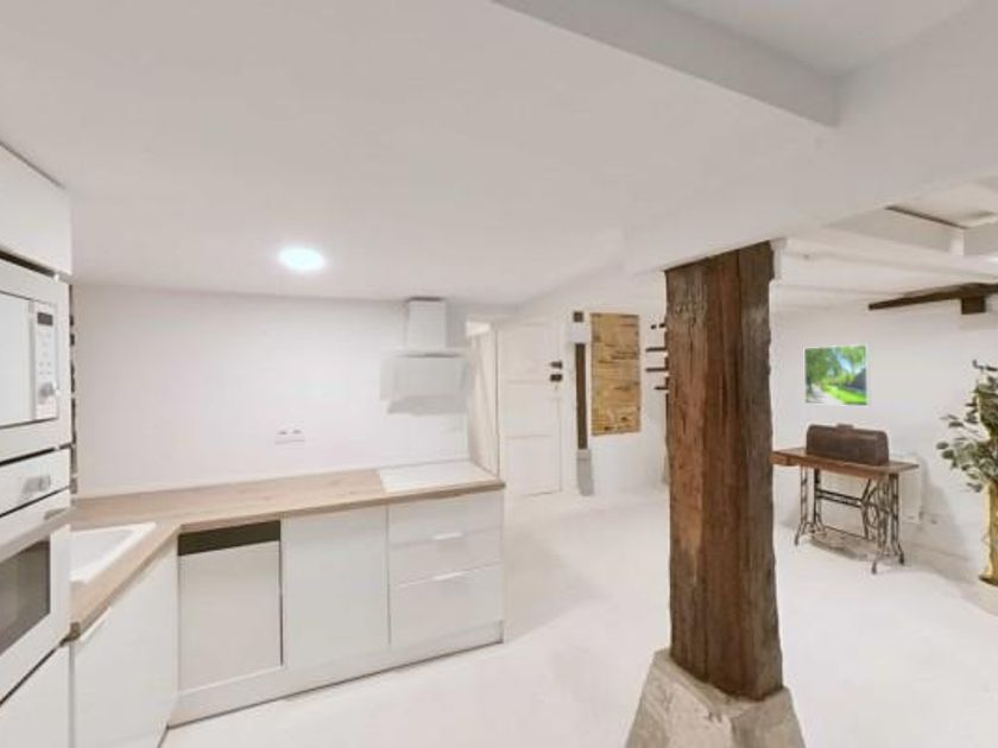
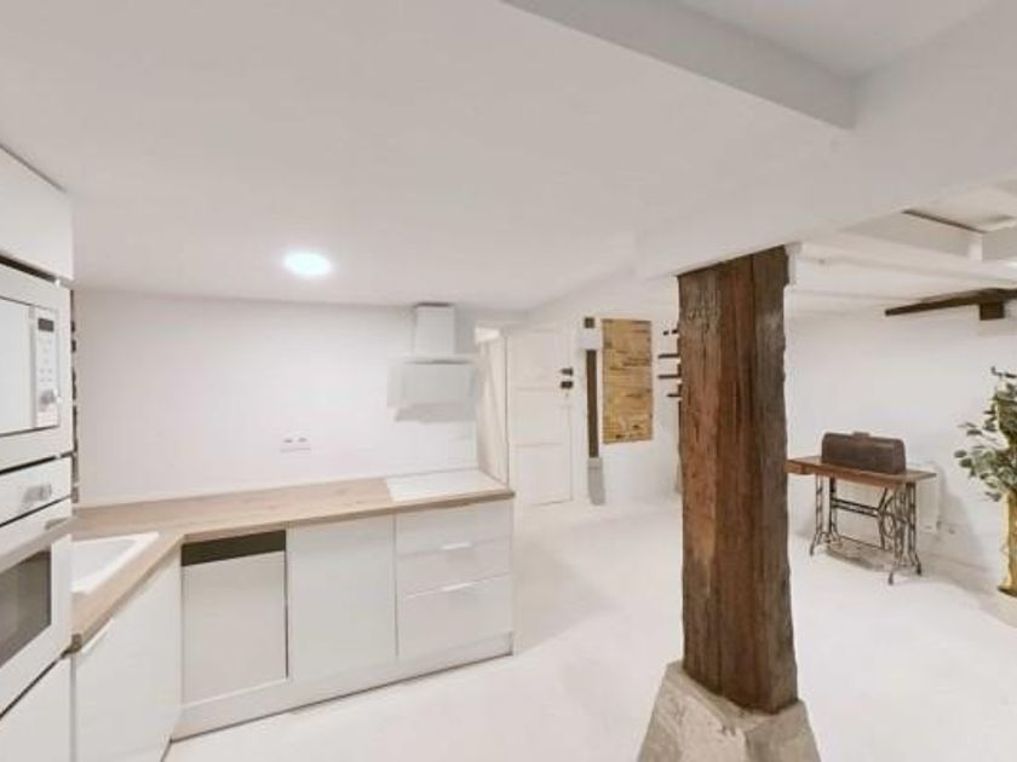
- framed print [803,343,872,407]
